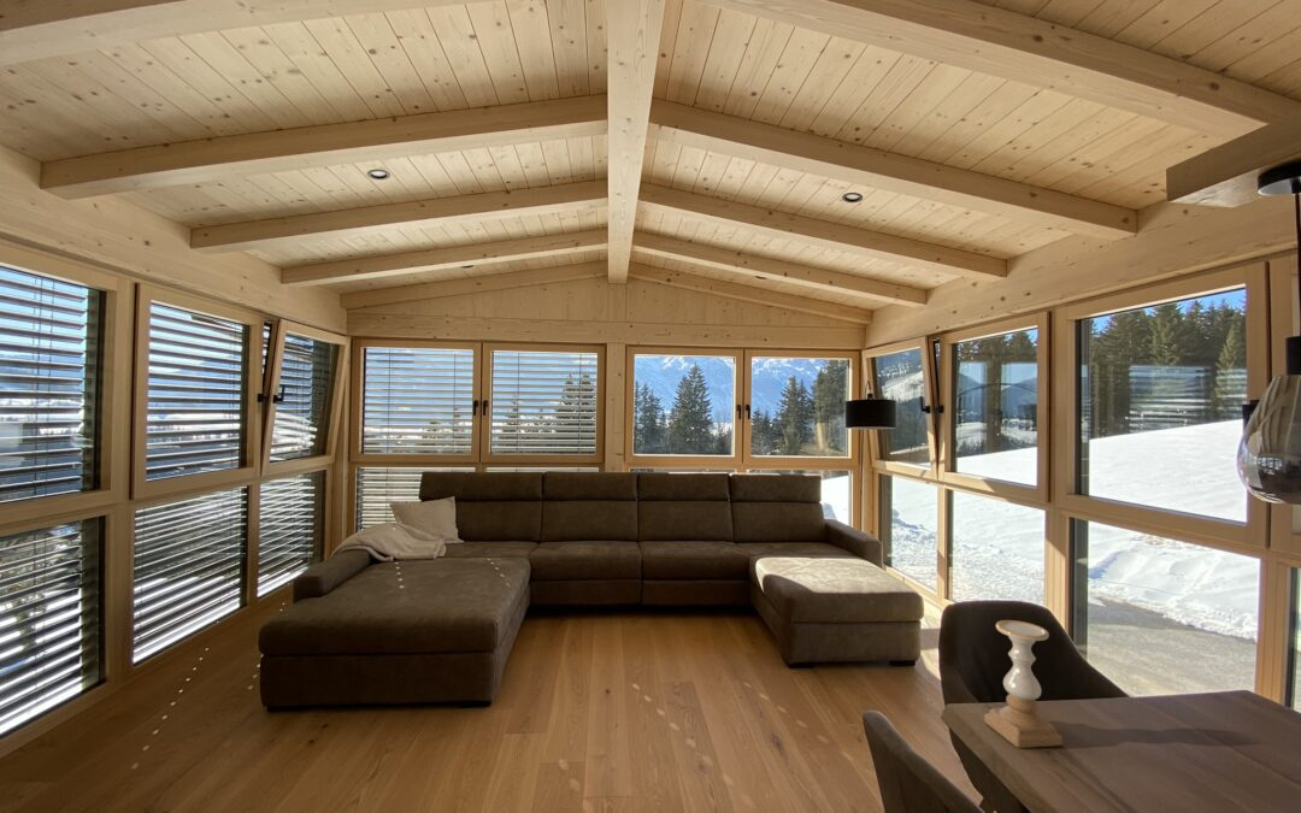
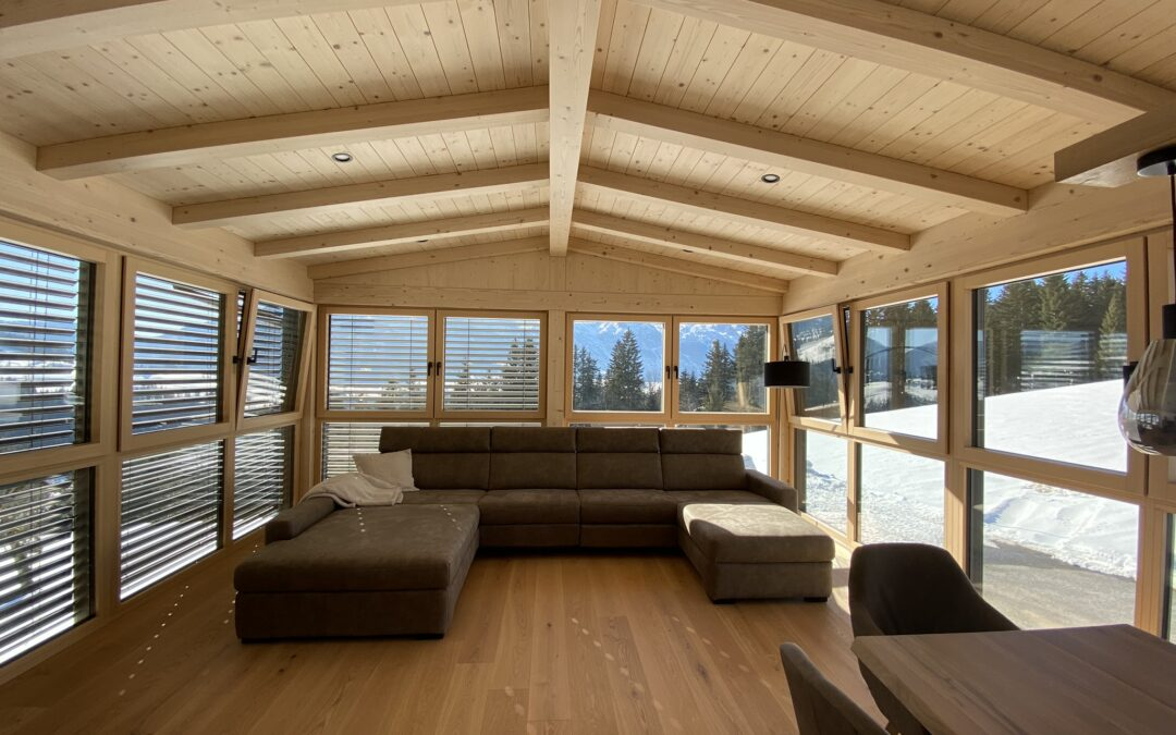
- candle holder [983,619,1064,749]
